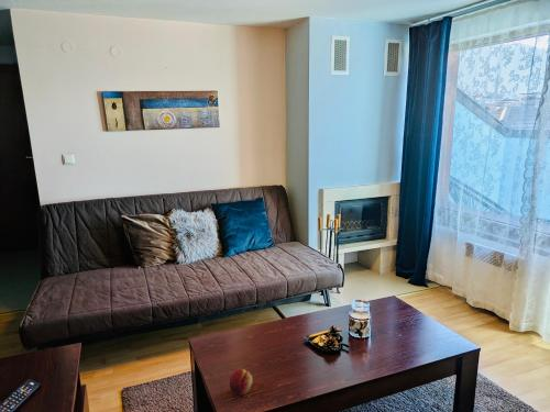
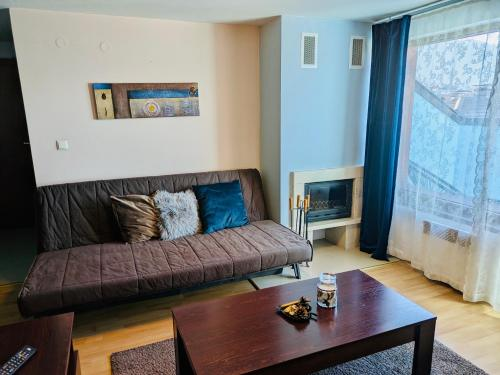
- fruit [229,368,253,396]
